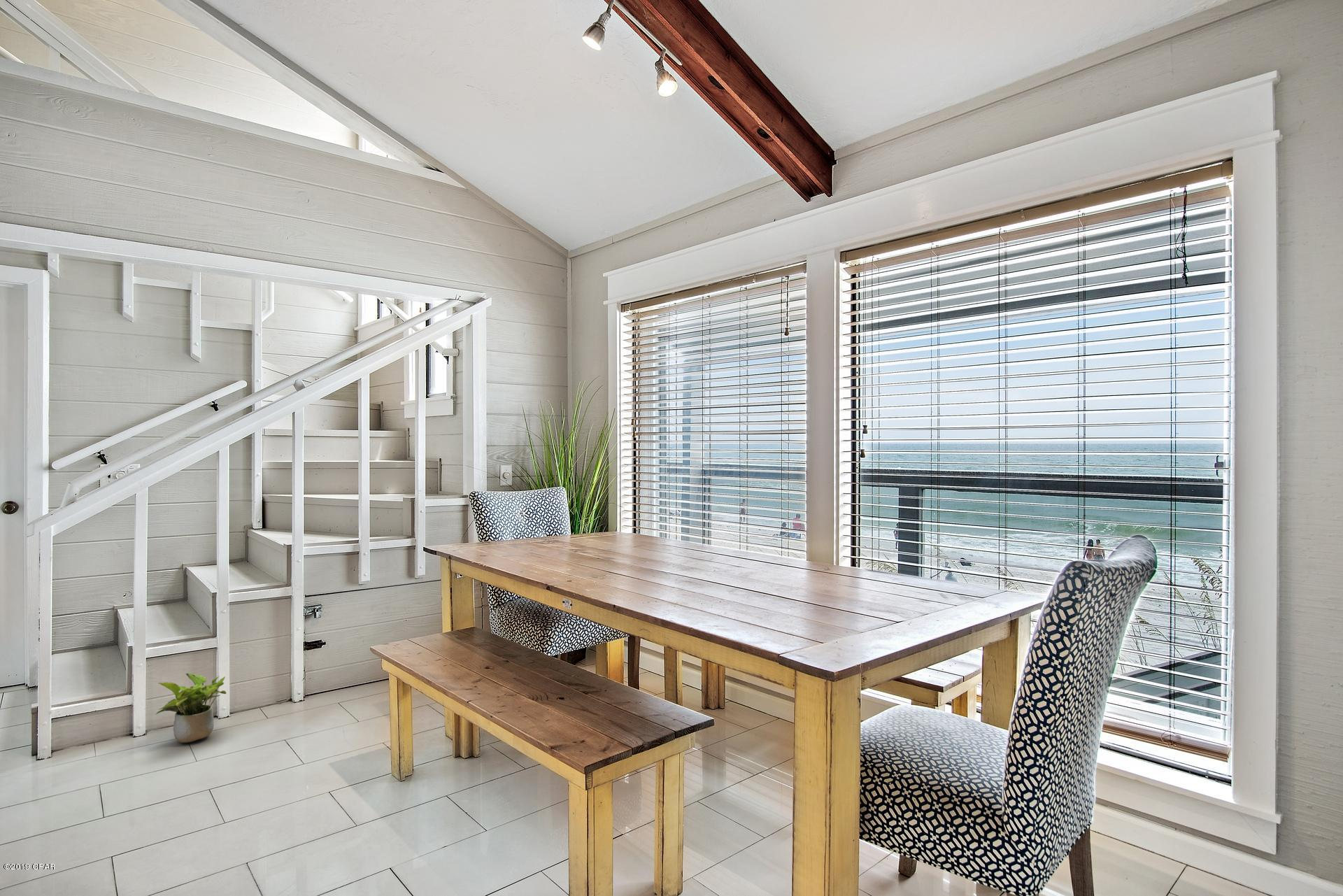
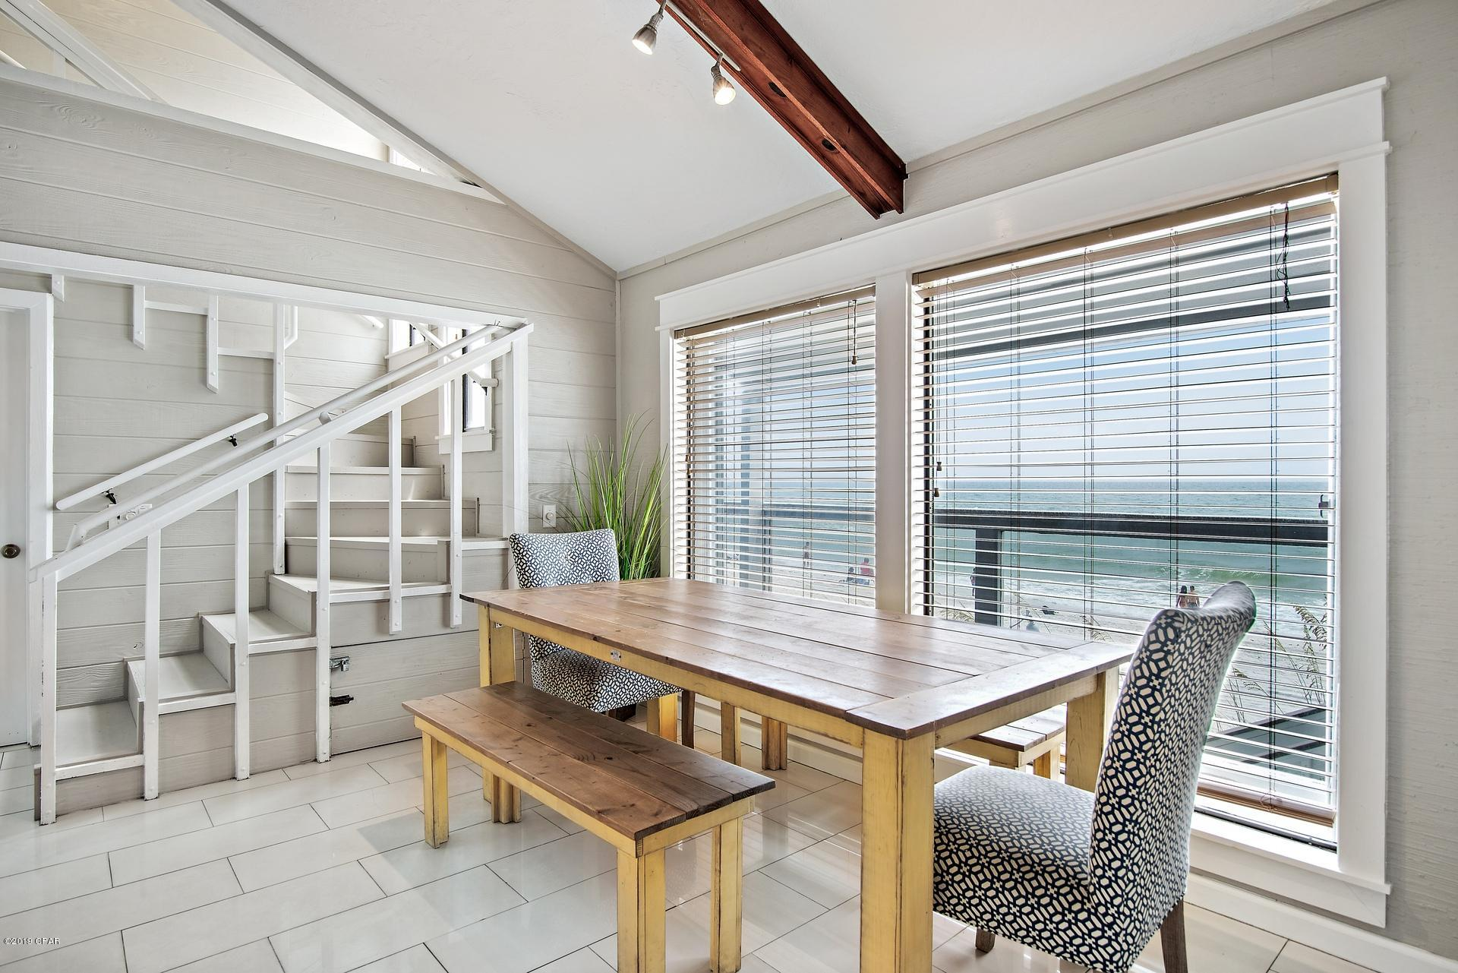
- potted plant [155,672,227,744]
